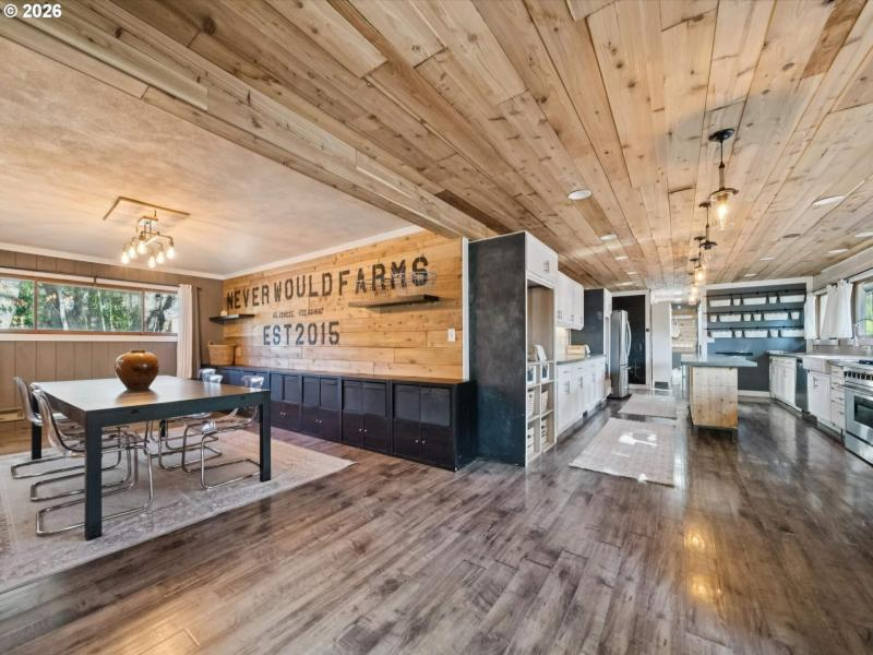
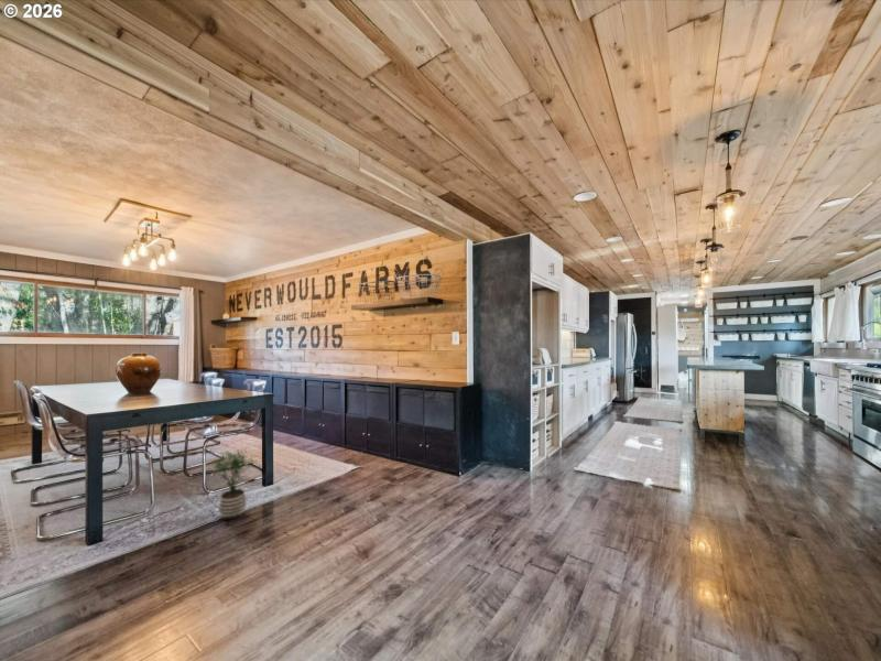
+ potted plant [206,449,259,521]
